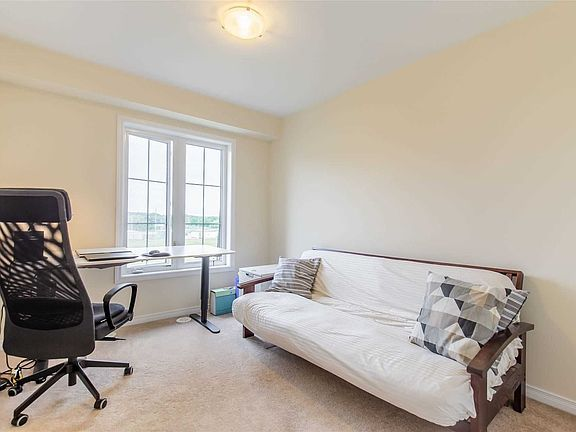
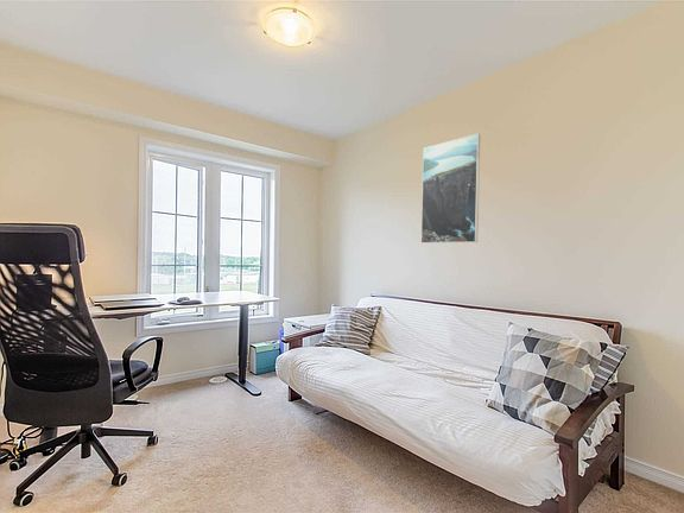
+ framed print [420,133,481,245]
